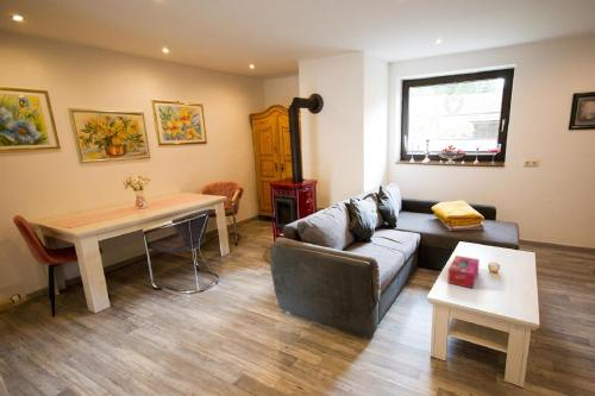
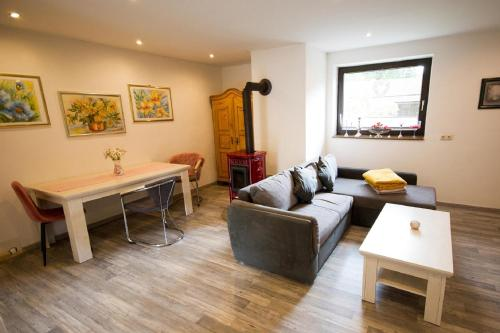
- tissue box [446,254,481,289]
